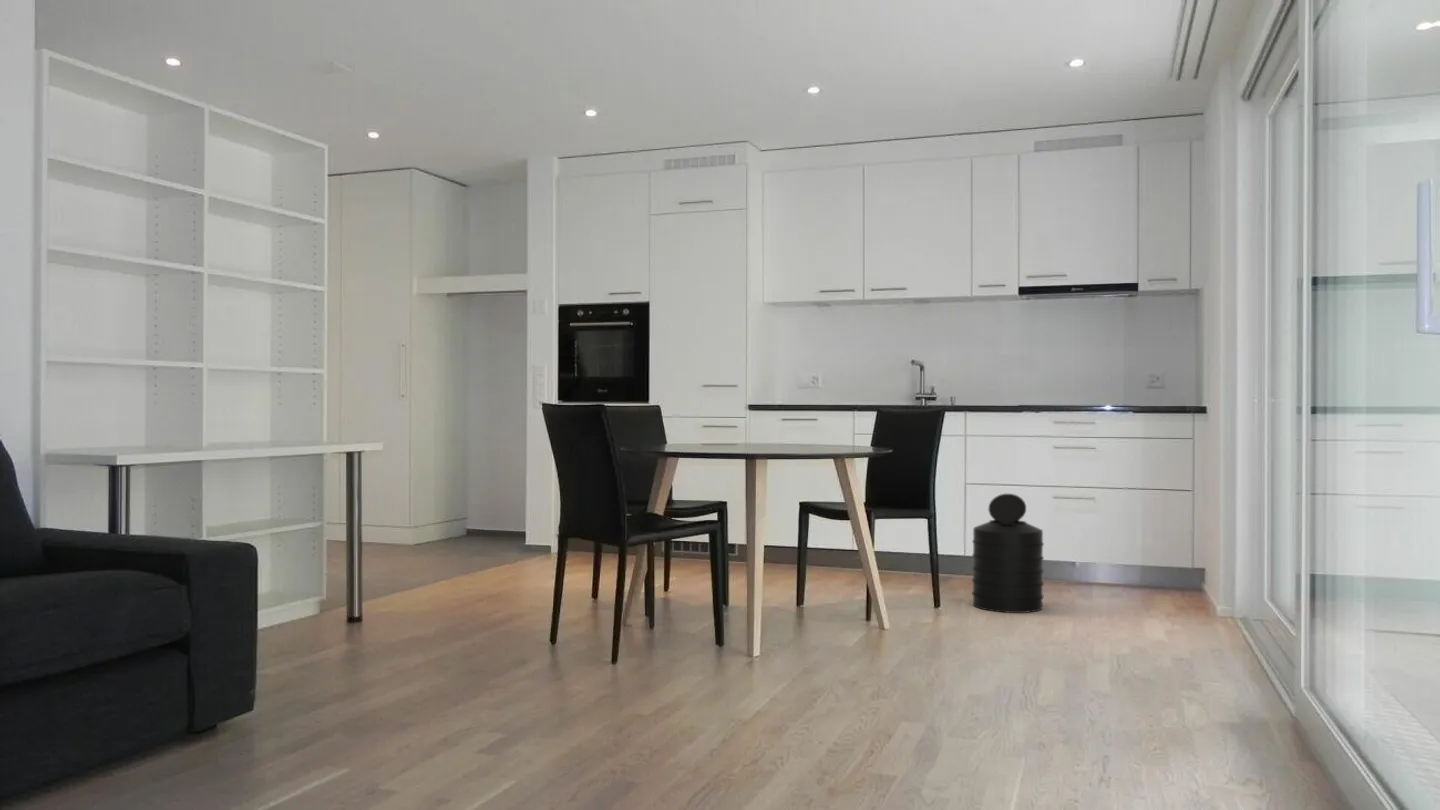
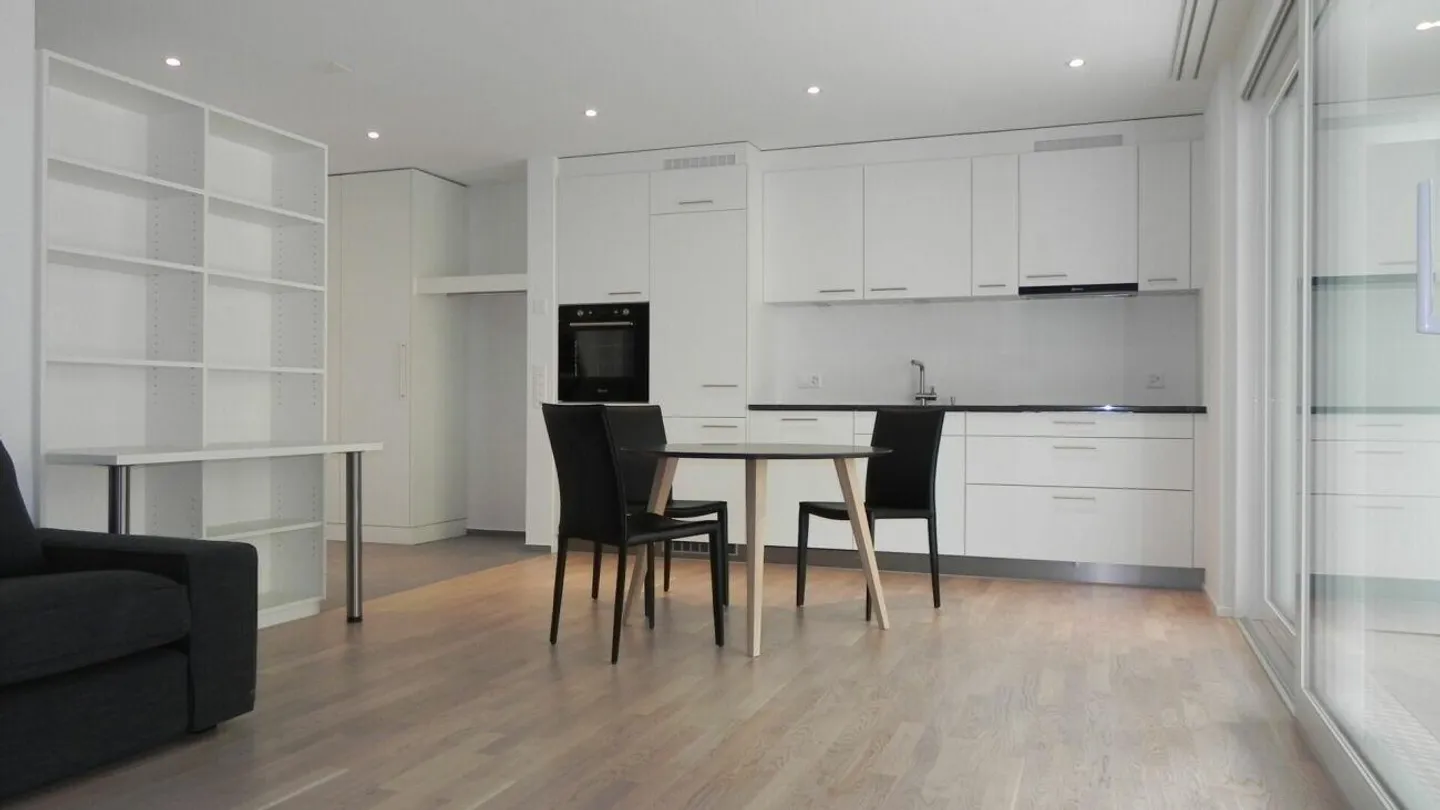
- trash can [971,493,1045,614]
